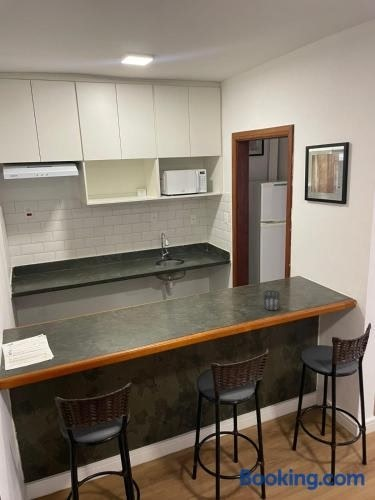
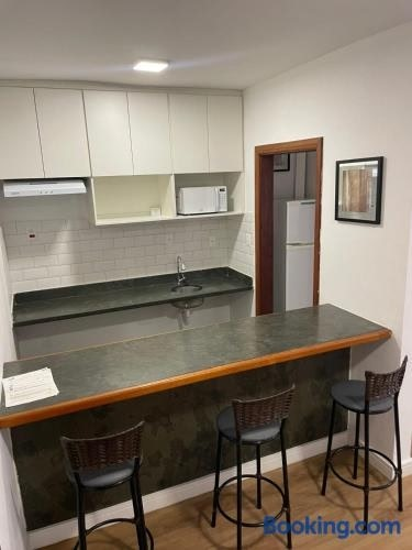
- cup [263,289,281,311]
